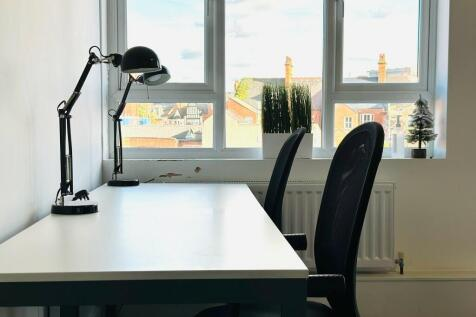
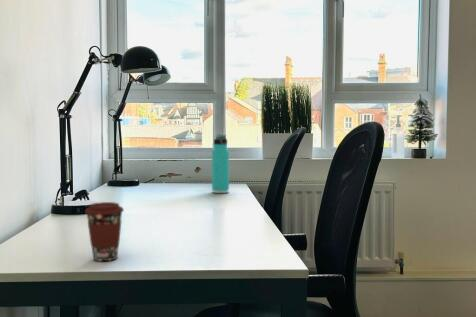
+ thermos bottle [211,134,230,194]
+ coffee cup [84,201,125,262]
